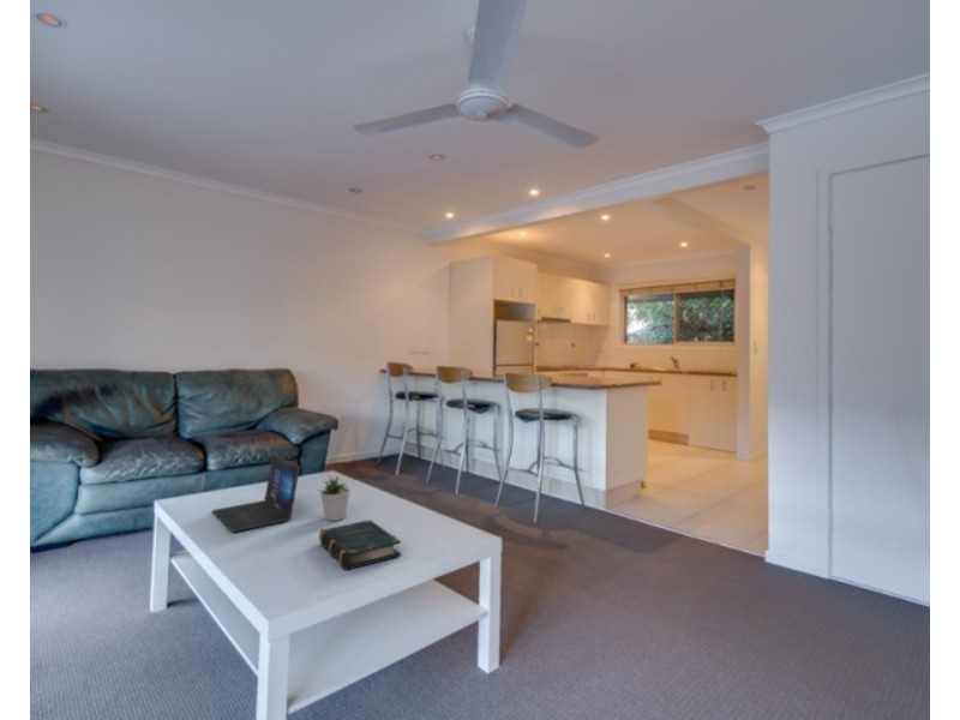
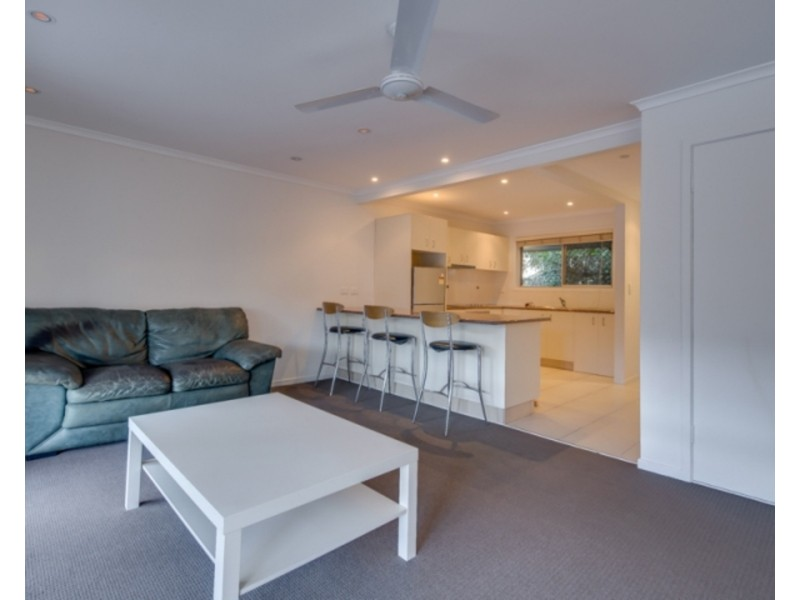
- laptop [211,454,301,533]
- book [318,518,402,571]
- potted plant [317,474,352,522]
